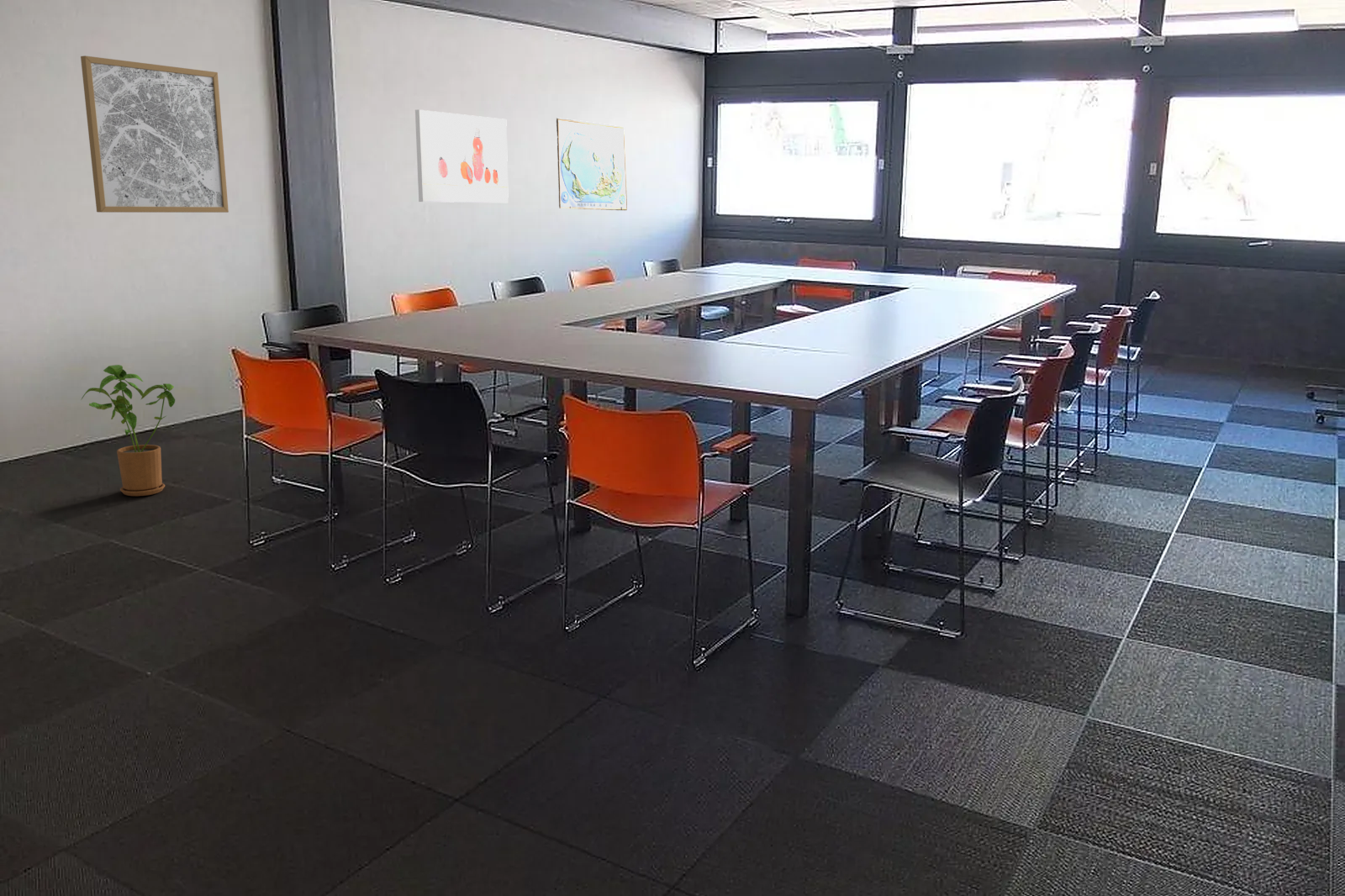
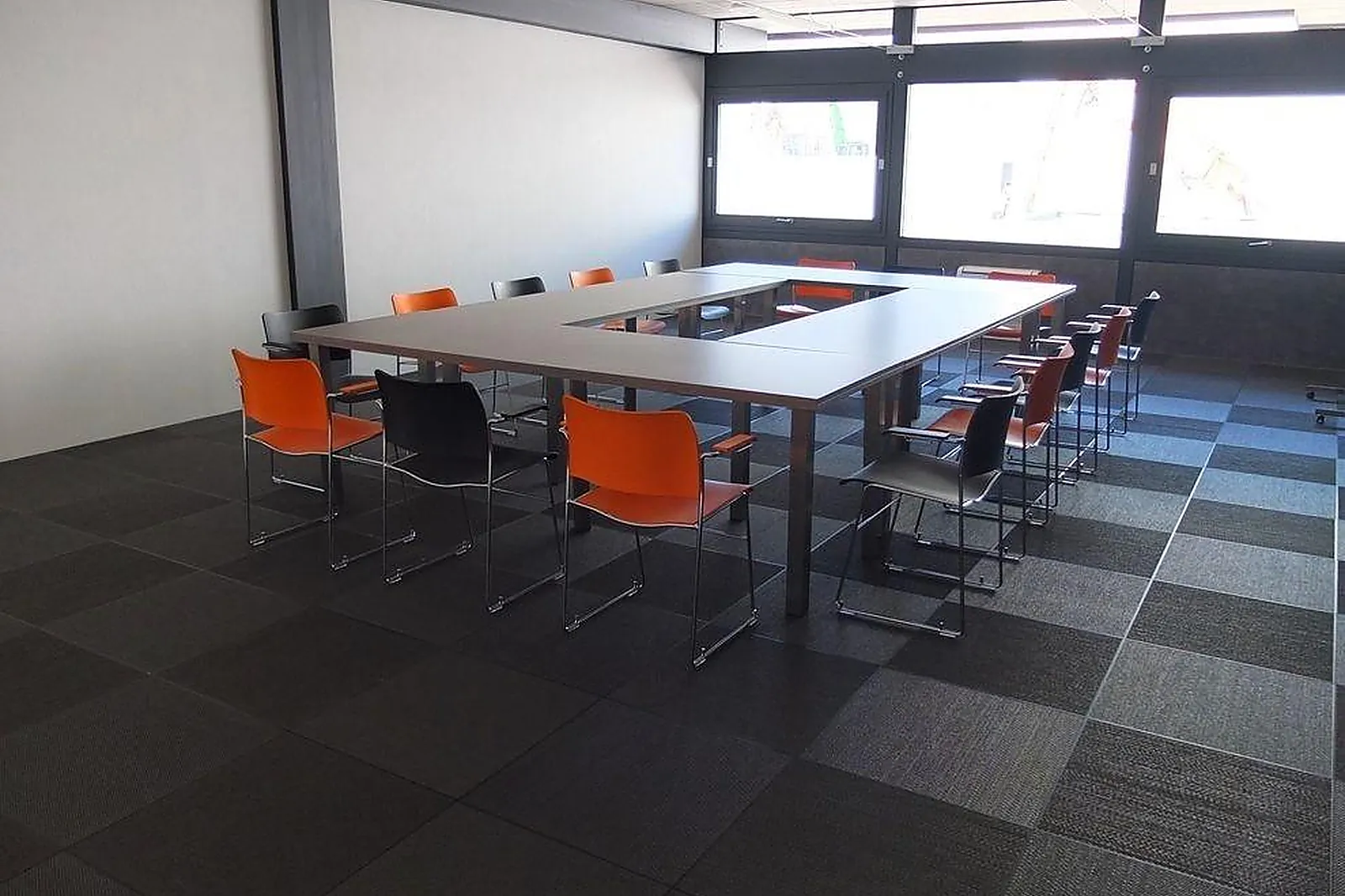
- wall art [414,109,509,203]
- wall art [80,55,229,213]
- world map [556,117,628,211]
- house plant [80,364,176,497]
